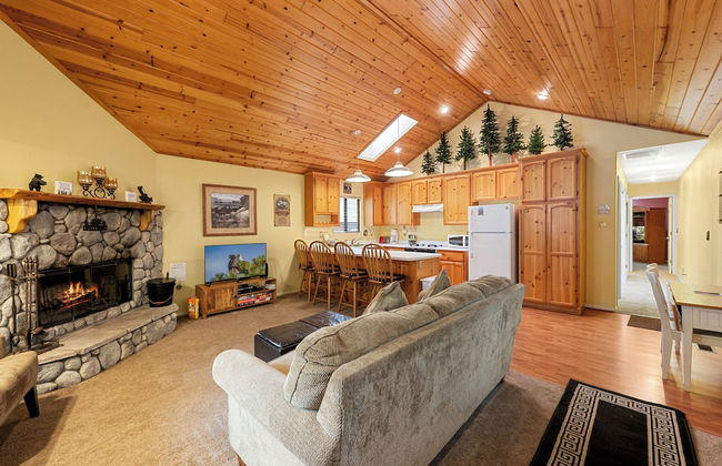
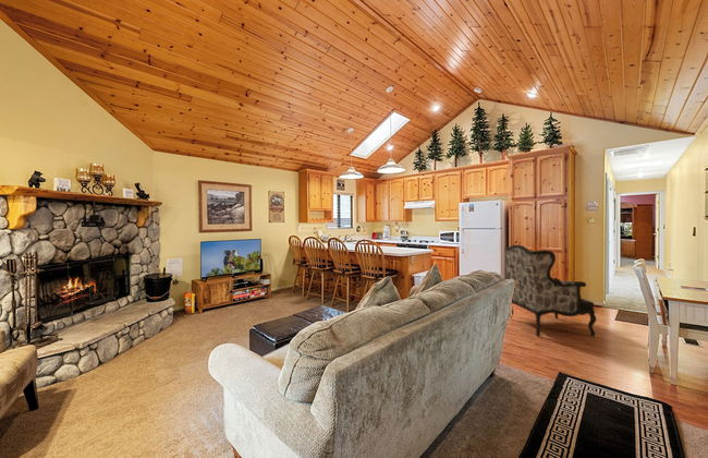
+ armchair [504,243,597,337]
